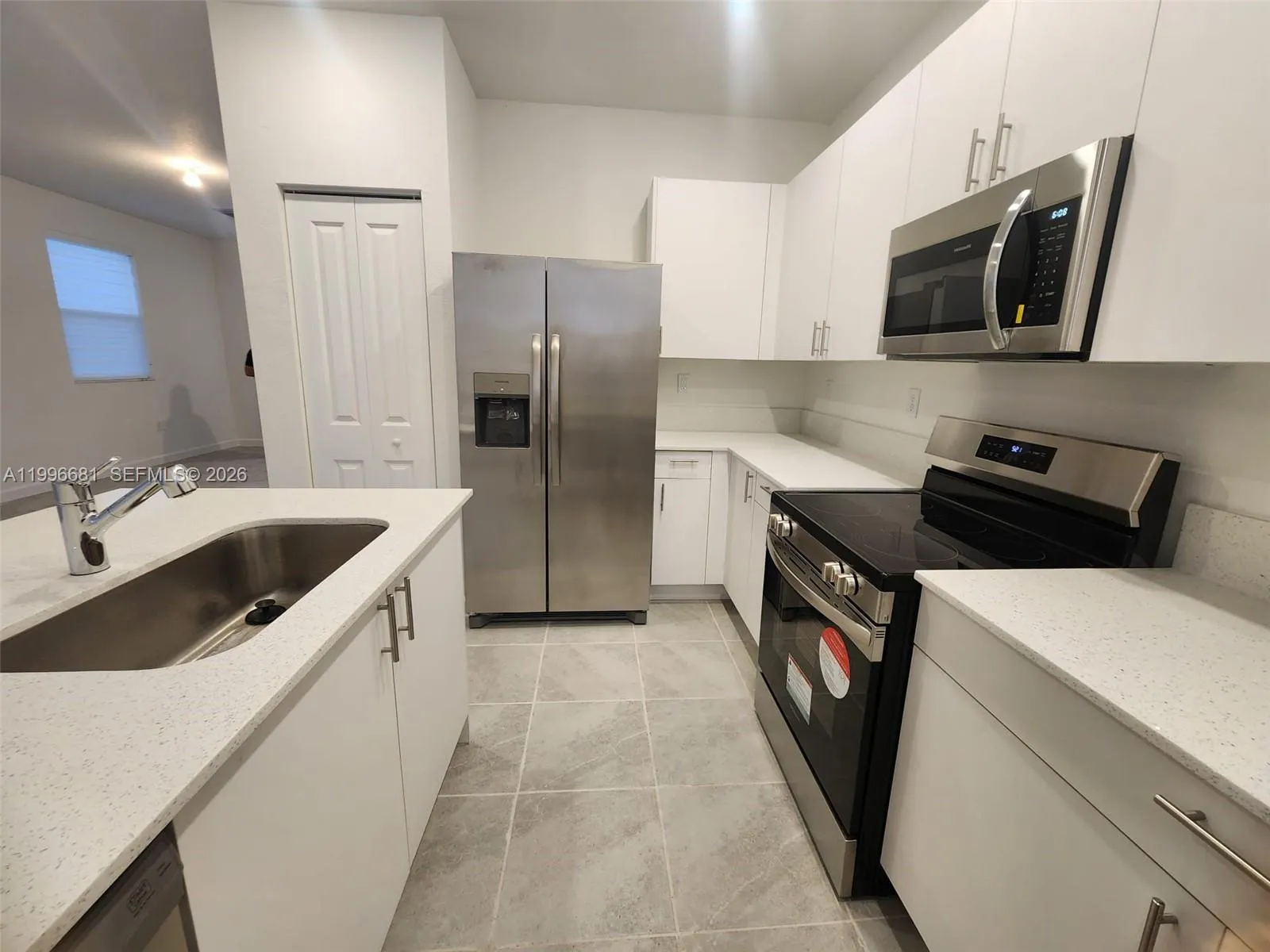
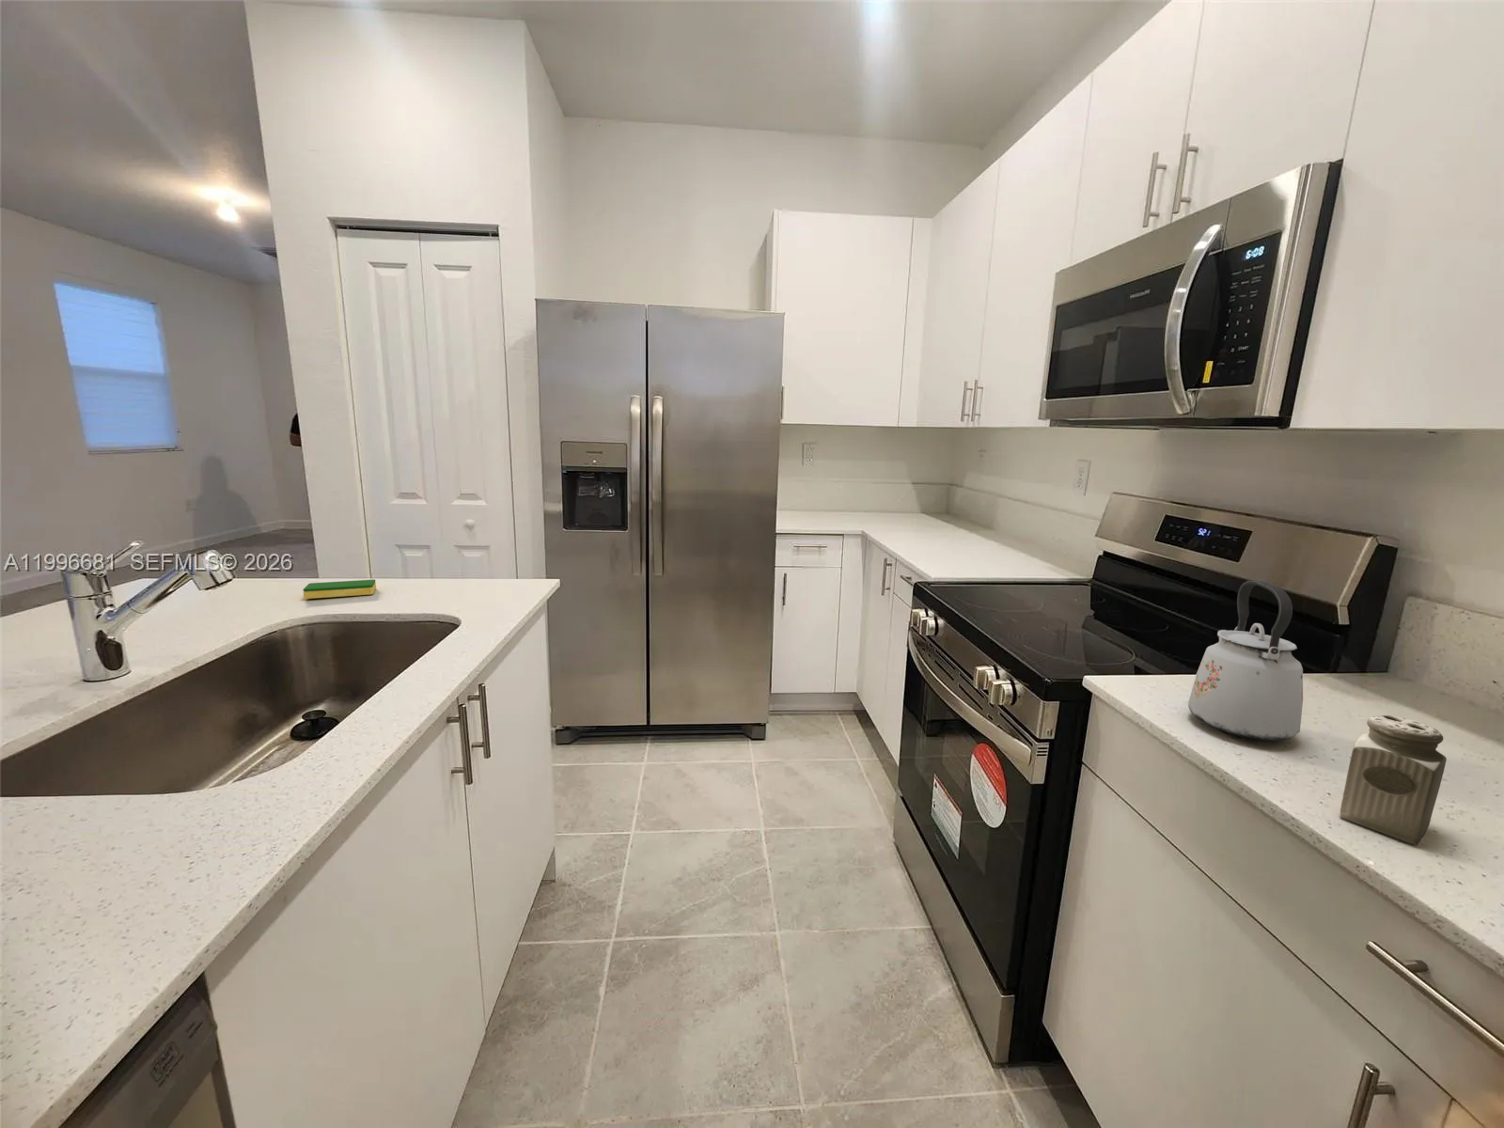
+ dish sponge [302,579,377,600]
+ salt shaker [1338,714,1447,846]
+ kettle [1188,579,1304,742]
